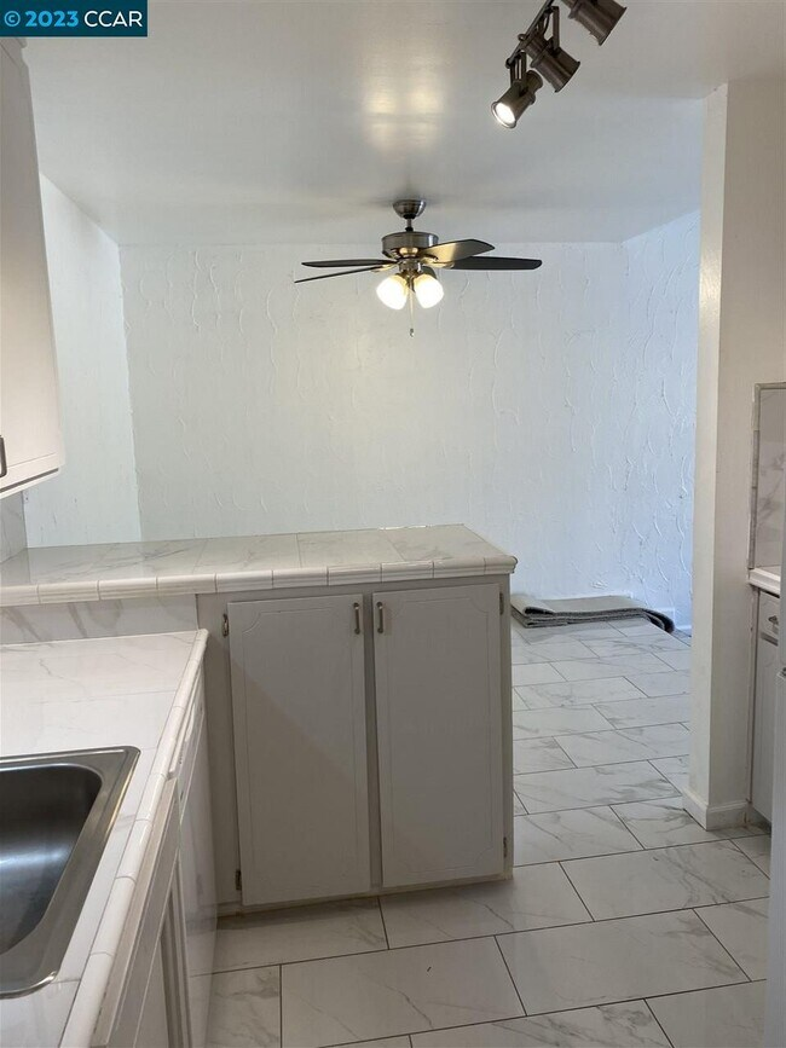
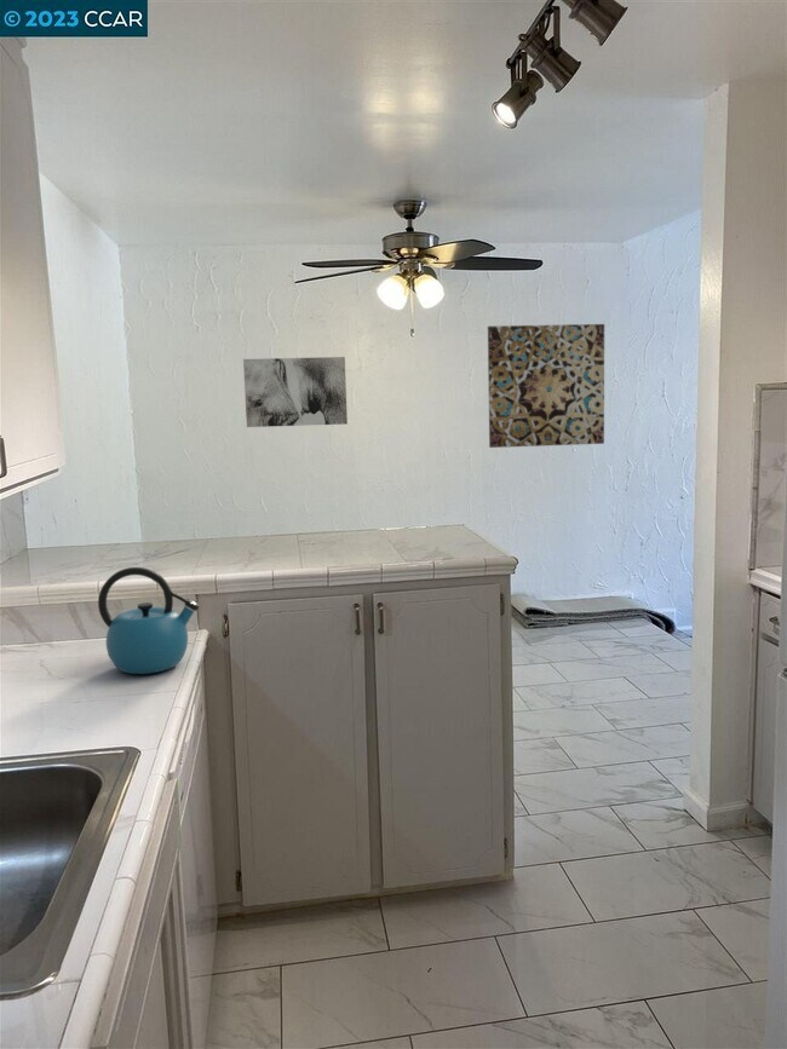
+ wall art [487,323,605,449]
+ wall art [242,356,349,428]
+ kettle [97,566,201,675]
